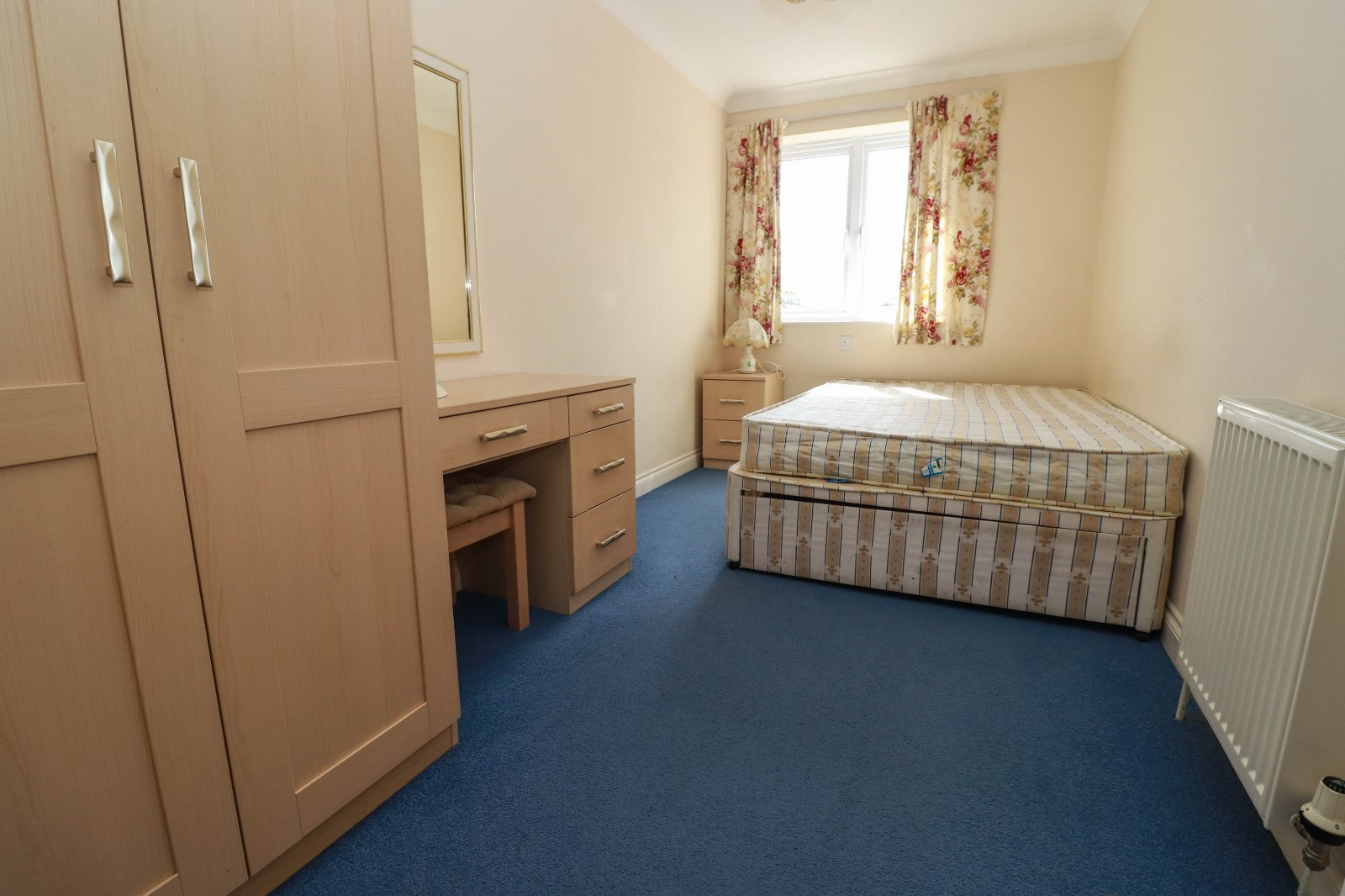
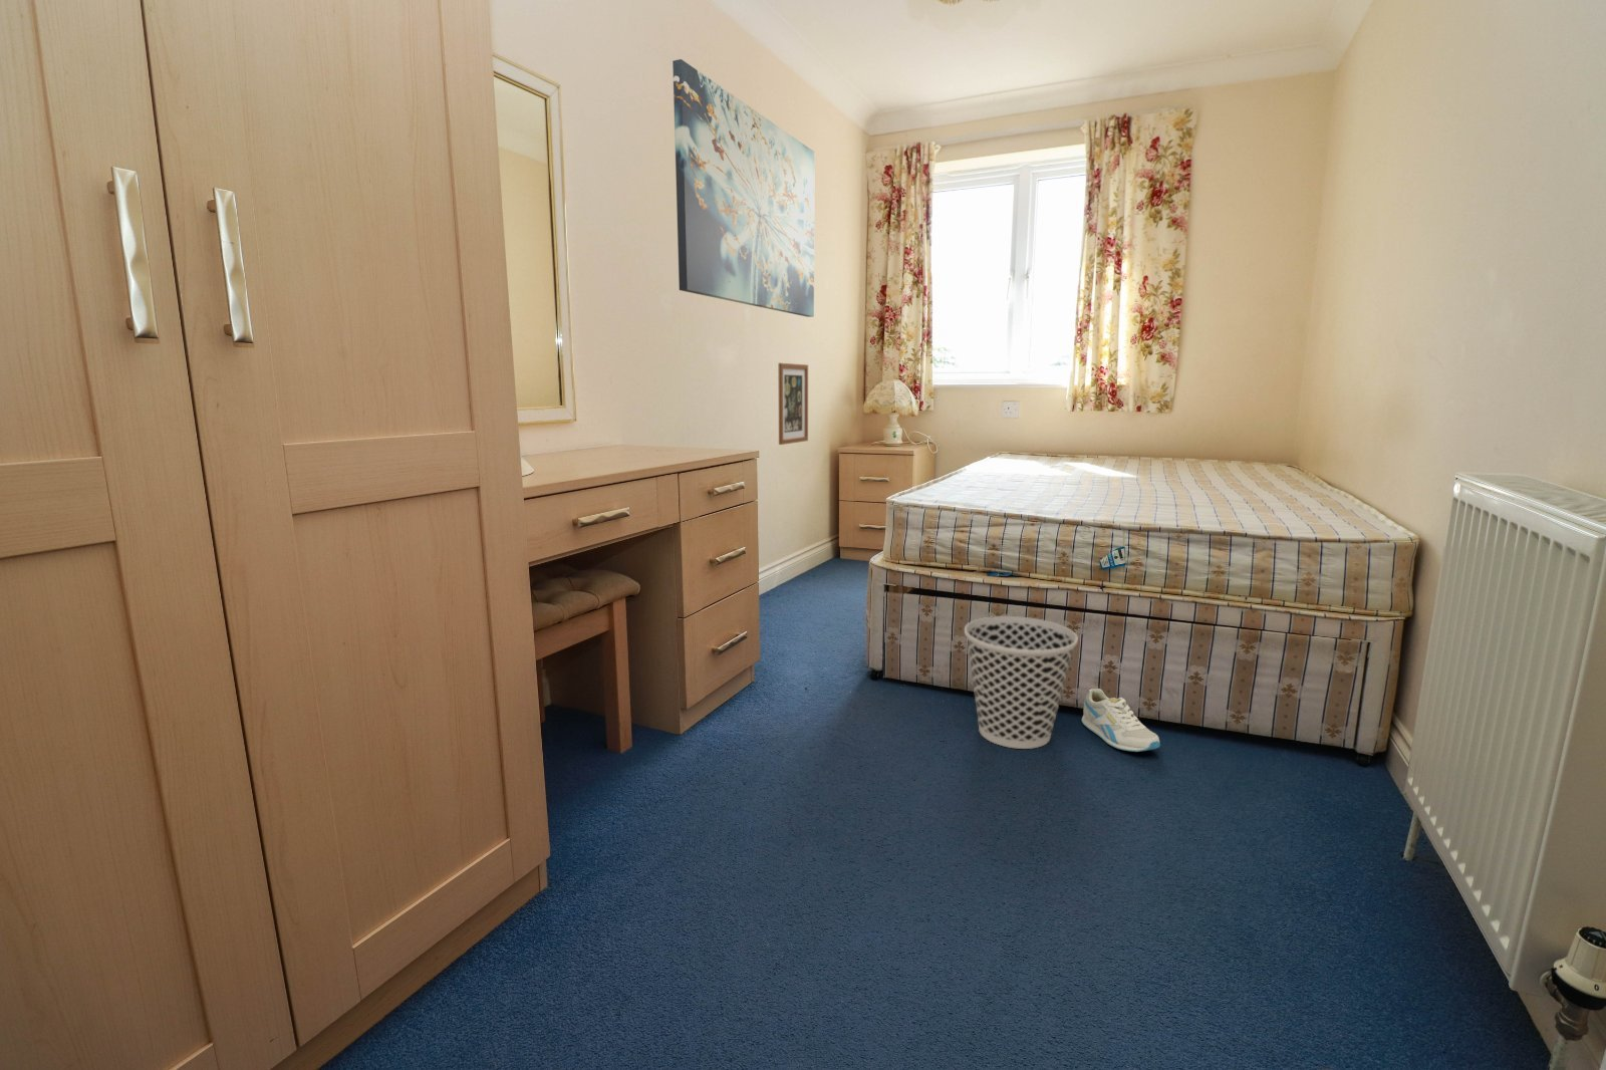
+ sneaker [1081,688,1162,752]
+ wastebasket [964,615,1079,750]
+ wall art [671,59,816,318]
+ wall art [777,362,810,445]
